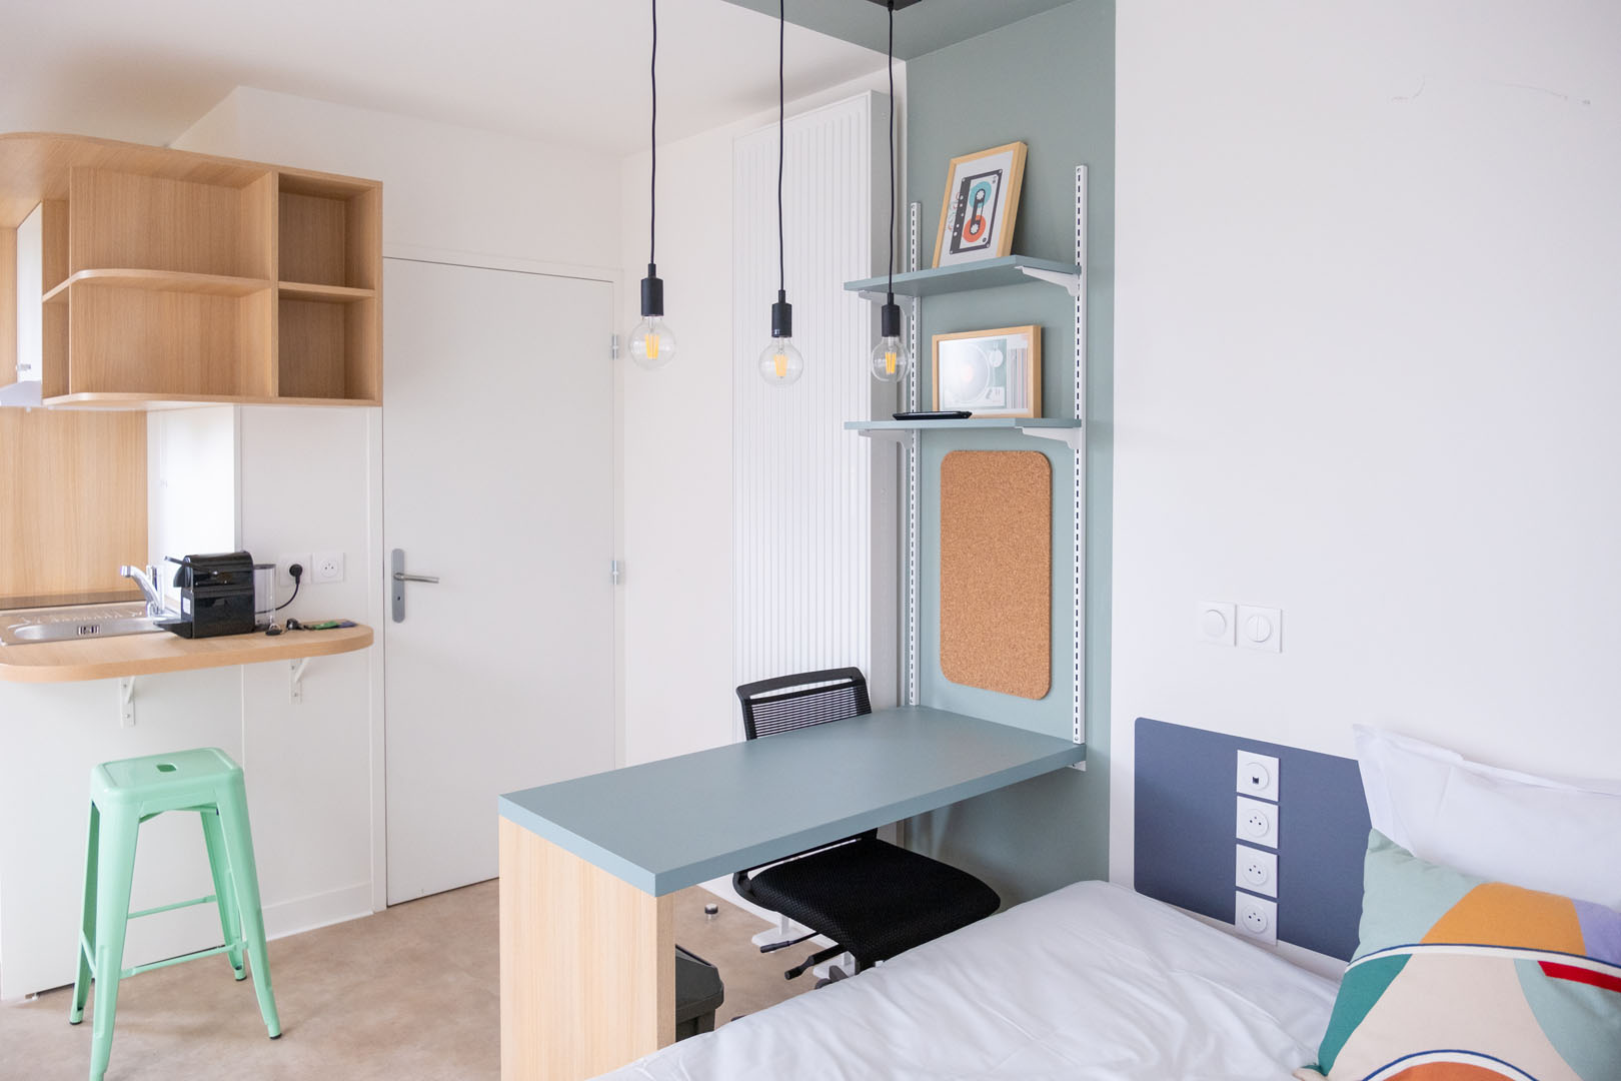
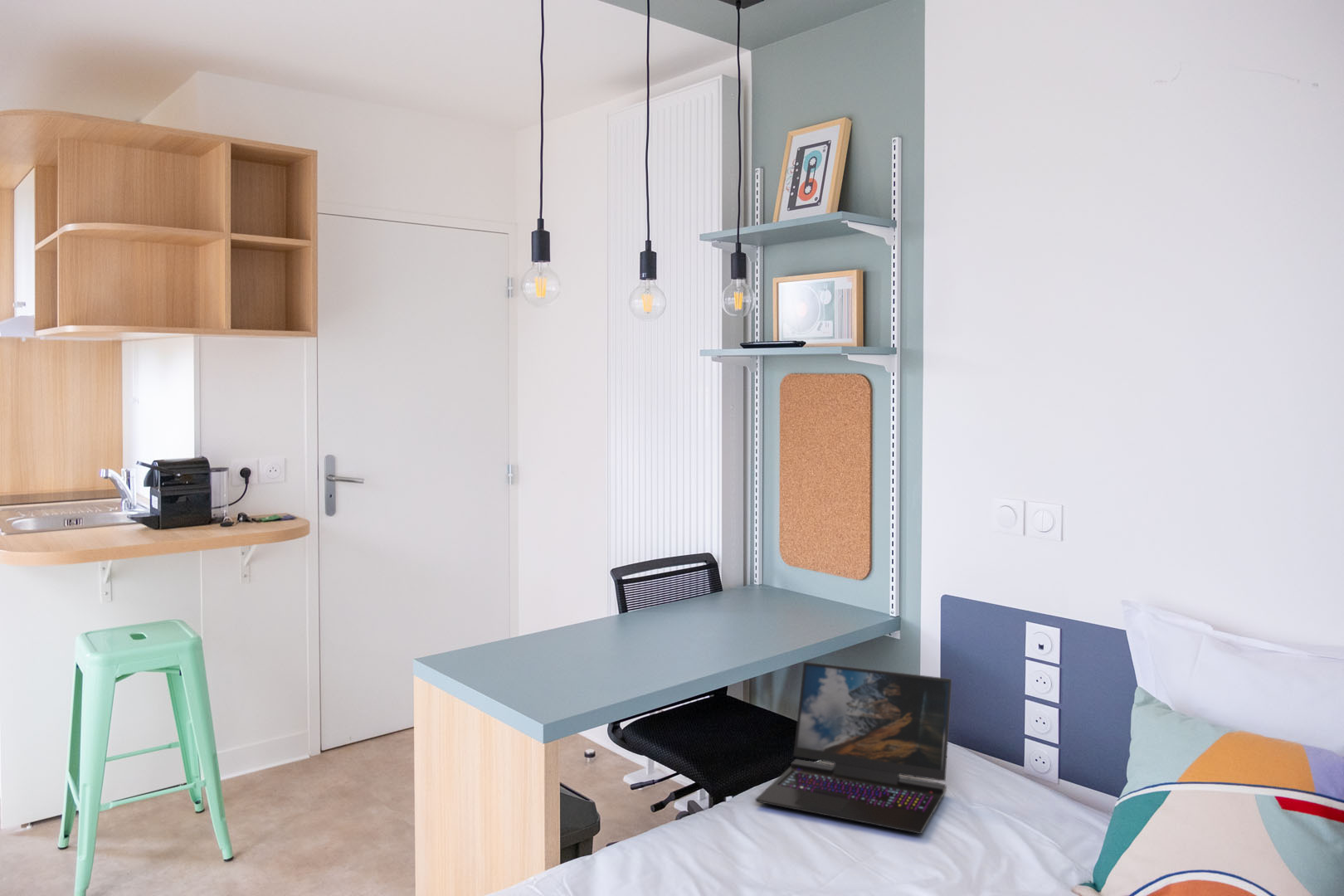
+ laptop [754,661,952,835]
